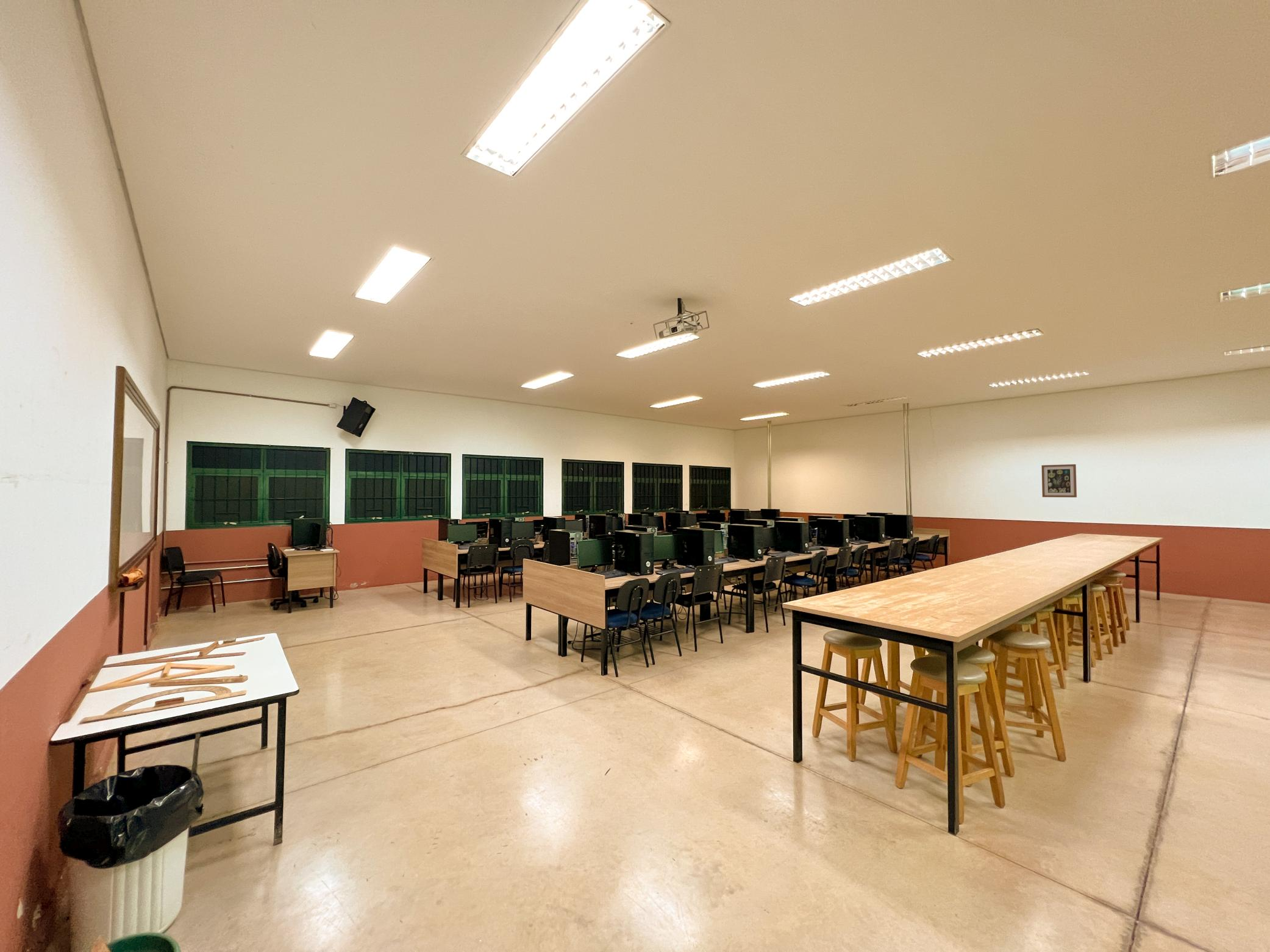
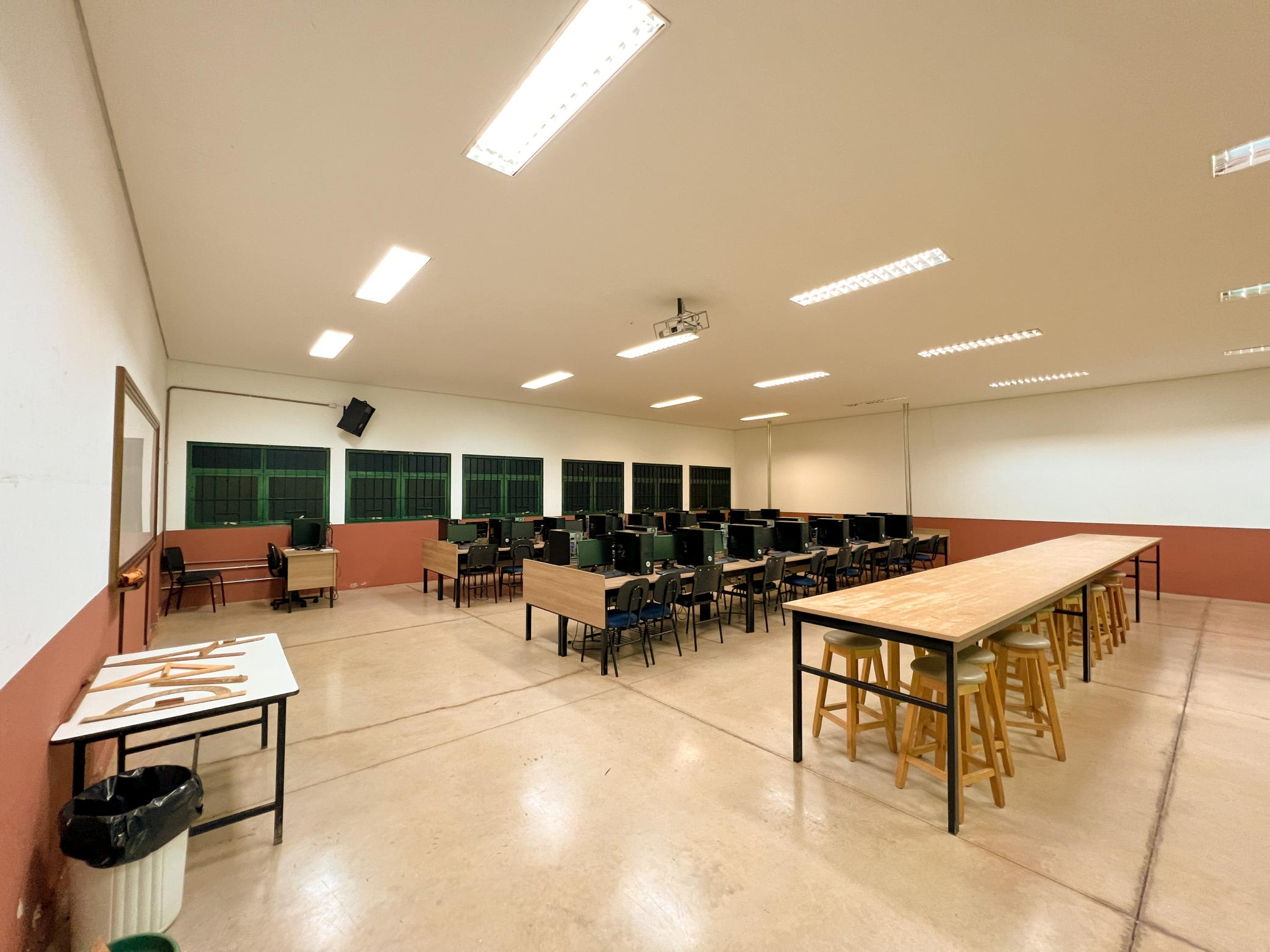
- wall art [1041,464,1077,498]
